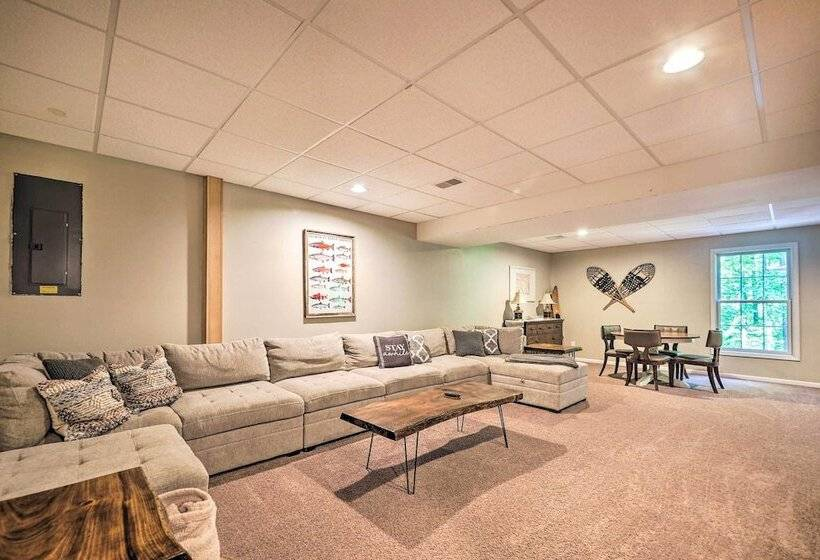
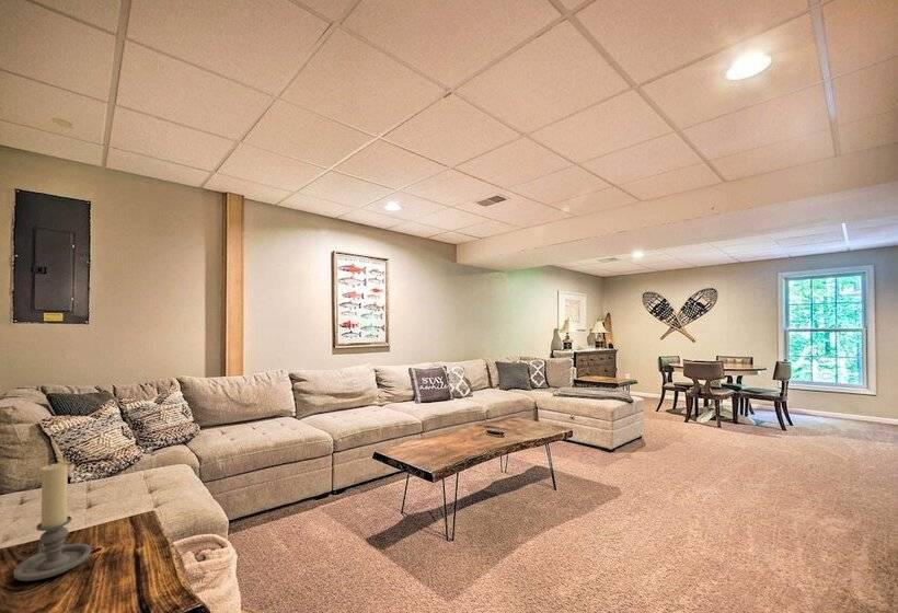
+ candle holder [12,462,92,582]
